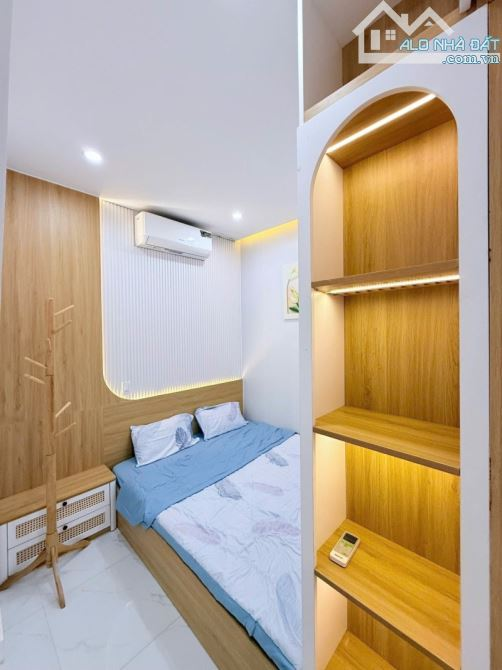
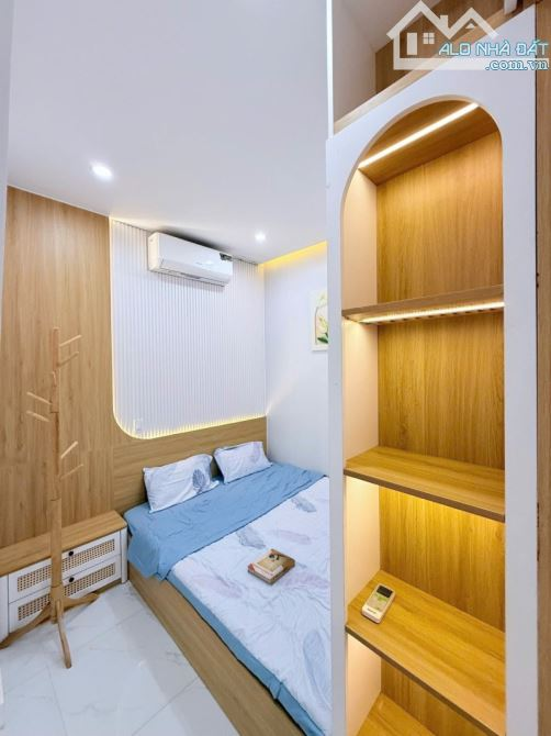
+ book [246,548,296,586]
